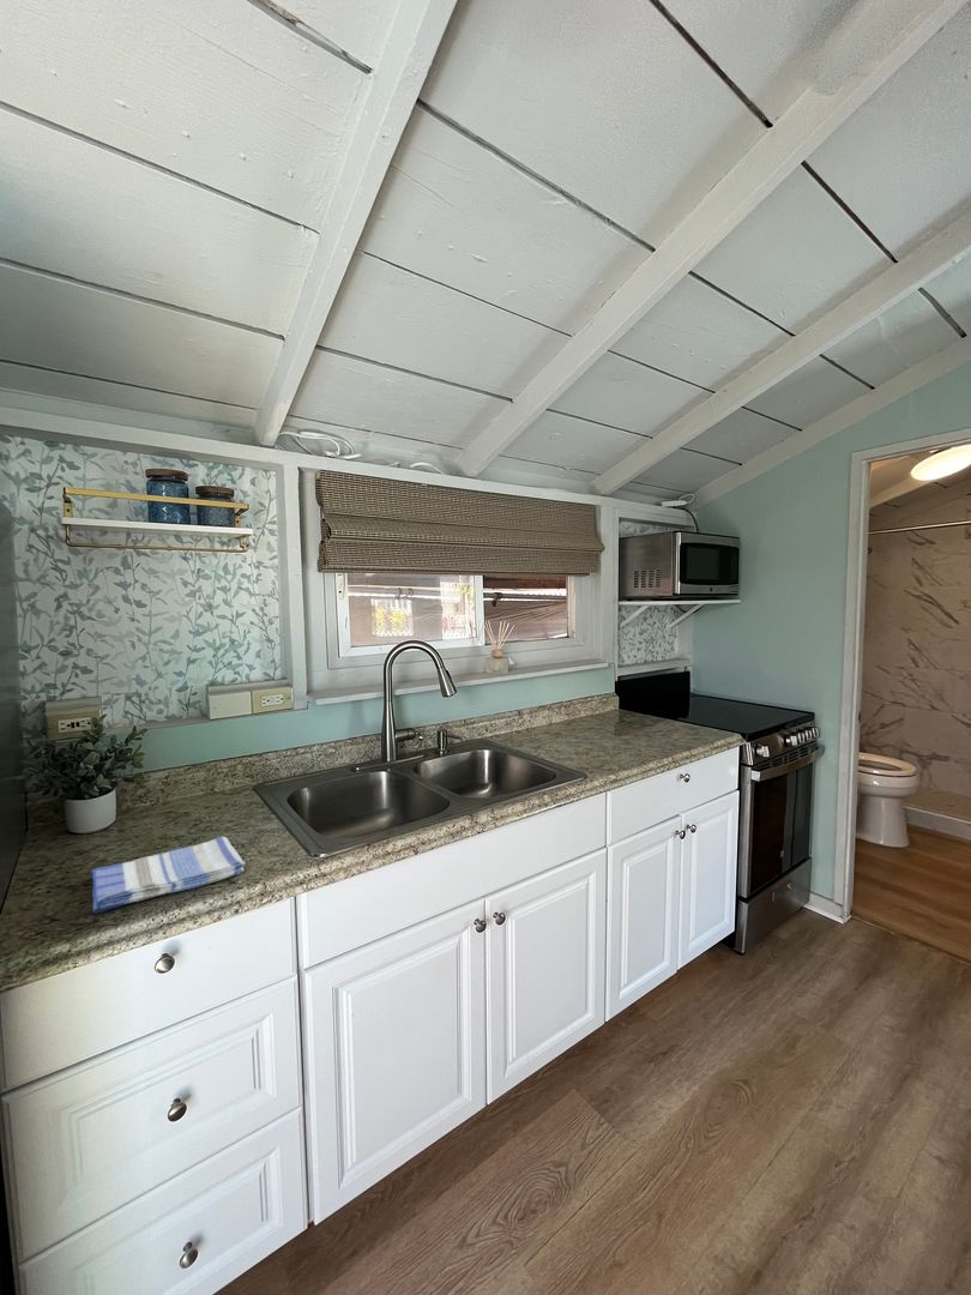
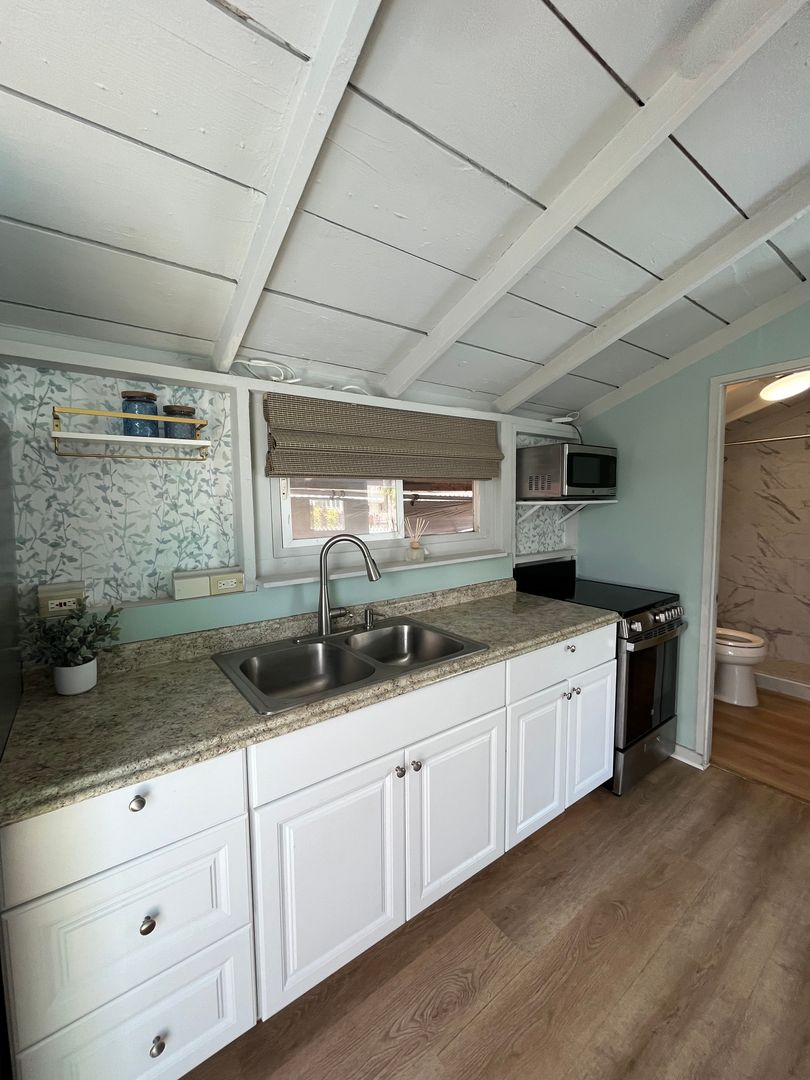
- dish towel [90,836,247,914]
